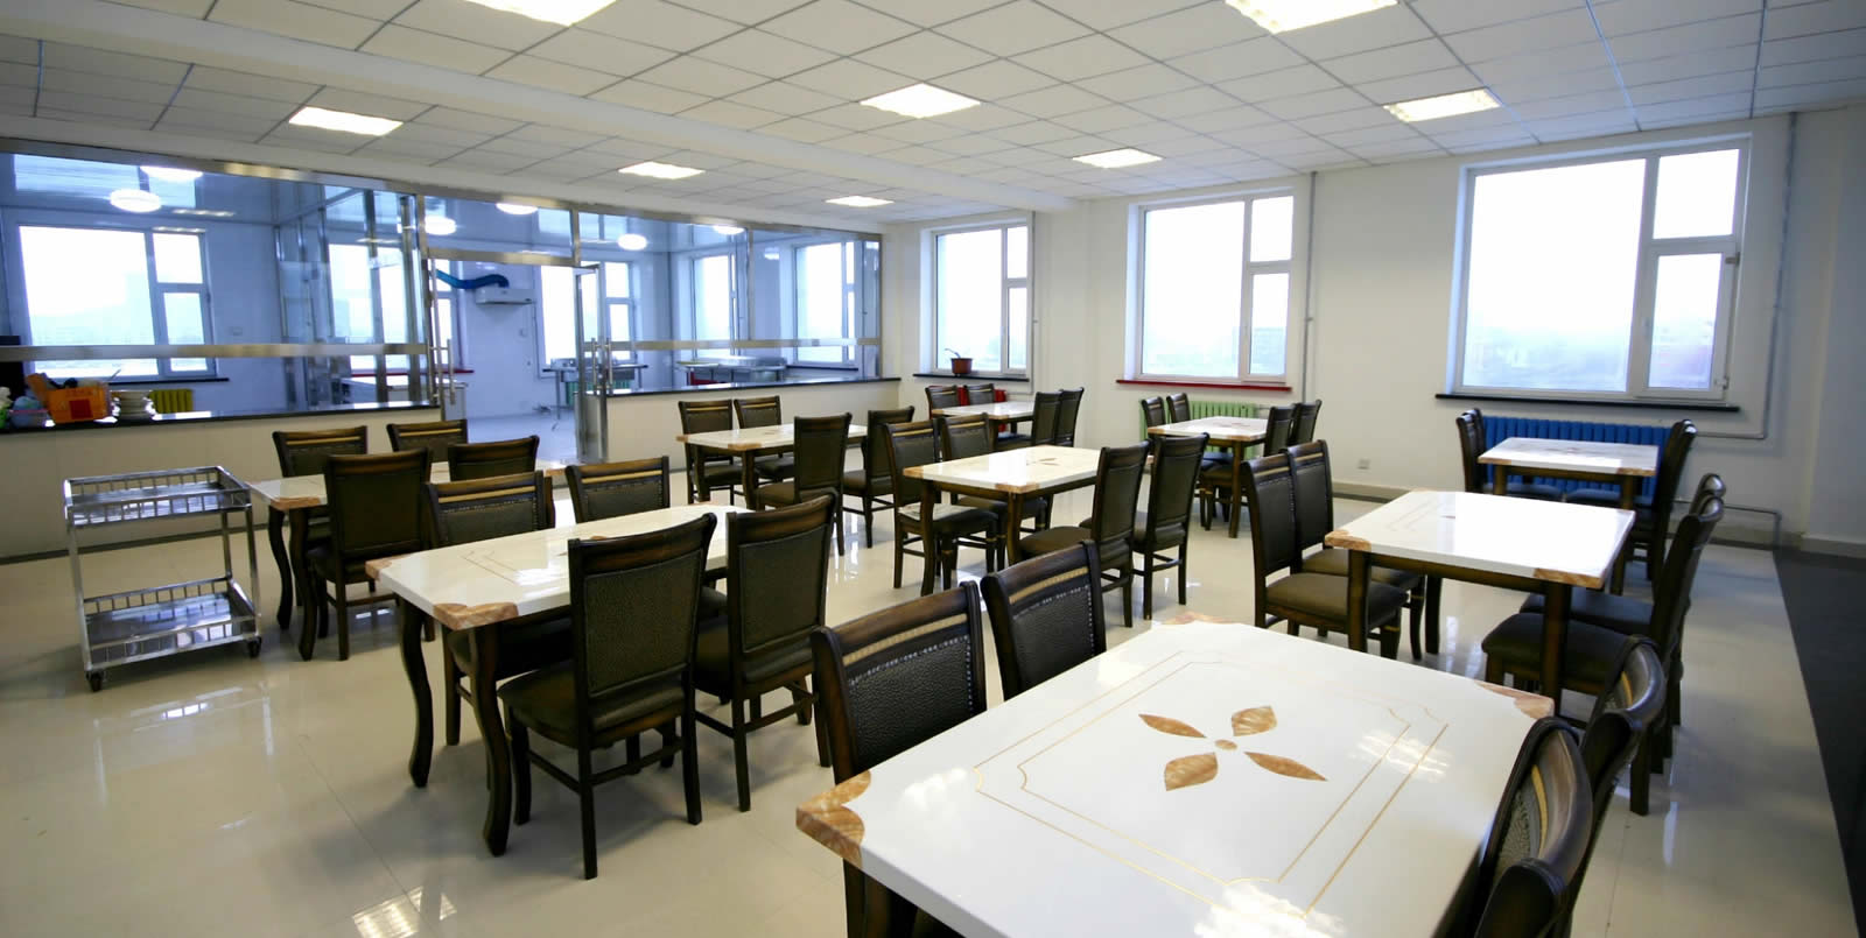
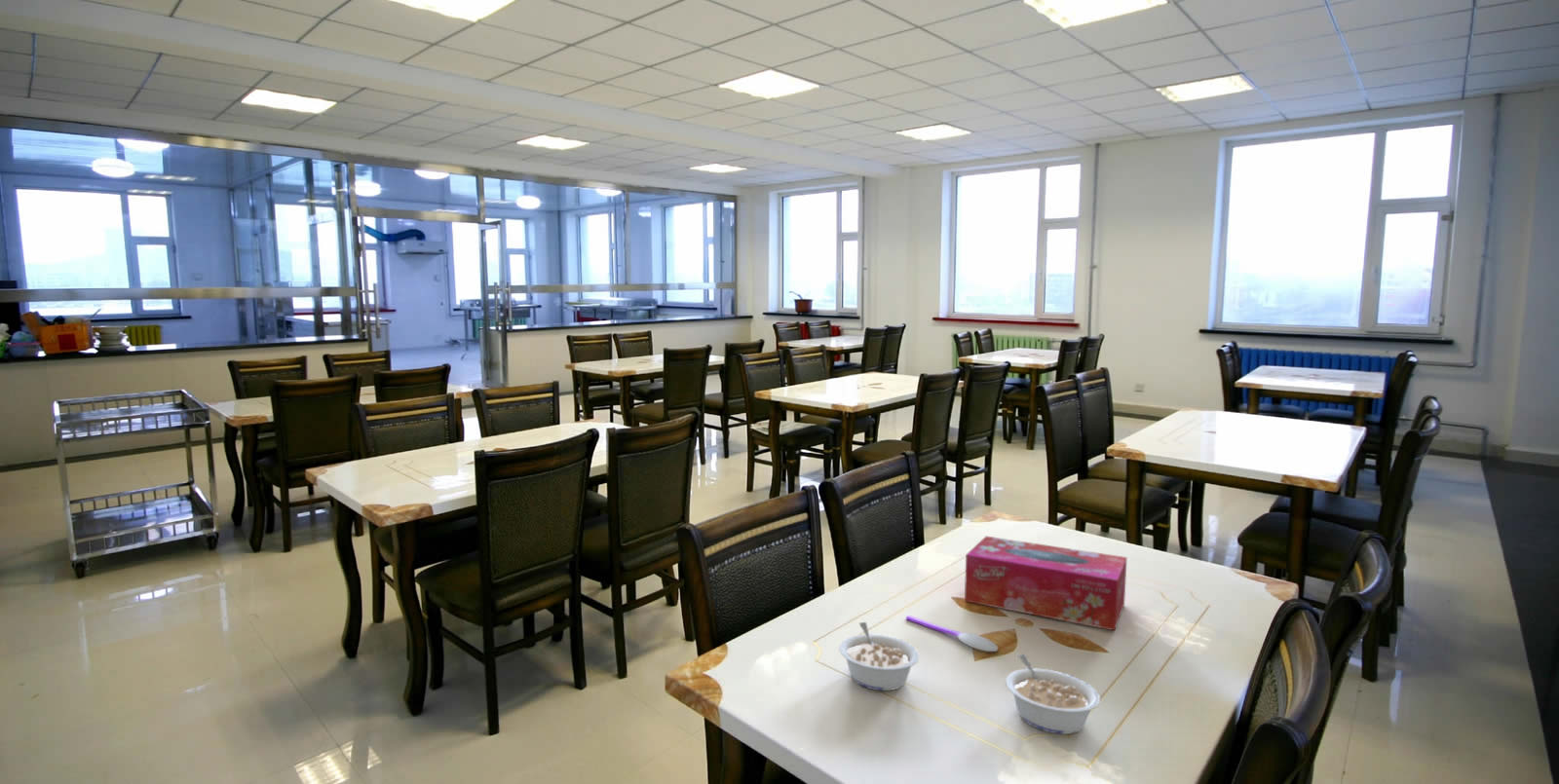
+ legume [1005,653,1101,735]
+ spoon [905,615,999,653]
+ legume [838,621,920,691]
+ tissue box [964,535,1128,631]
